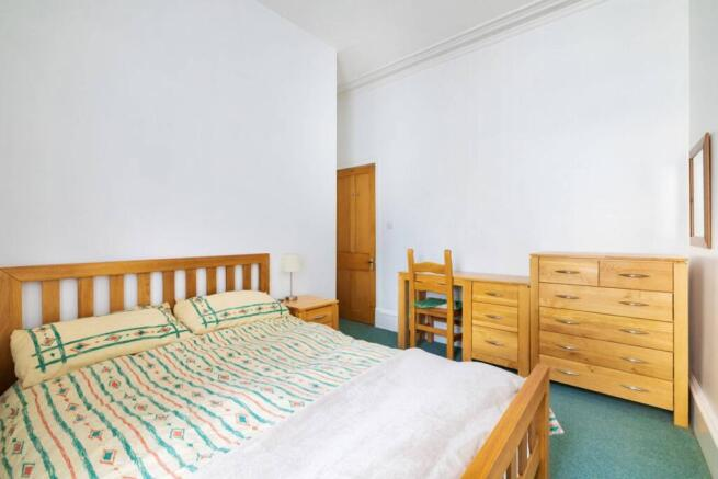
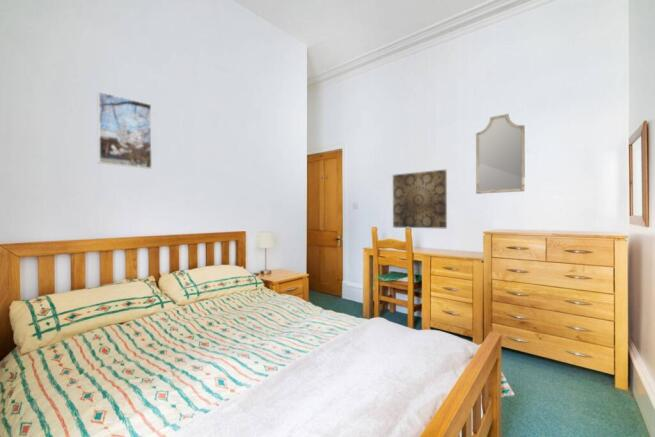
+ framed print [96,91,153,170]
+ wall art [392,169,448,229]
+ home mirror [475,113,526,195]
